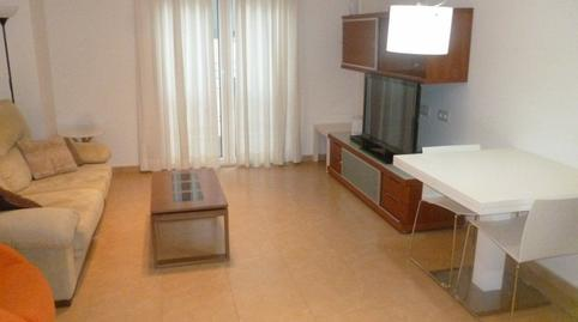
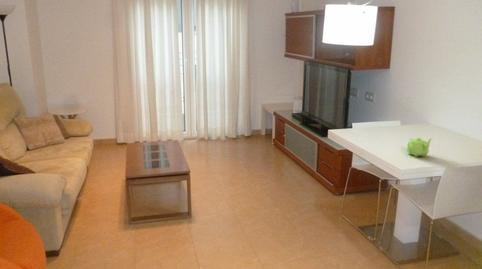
+ teapot [406,137,433,158]
